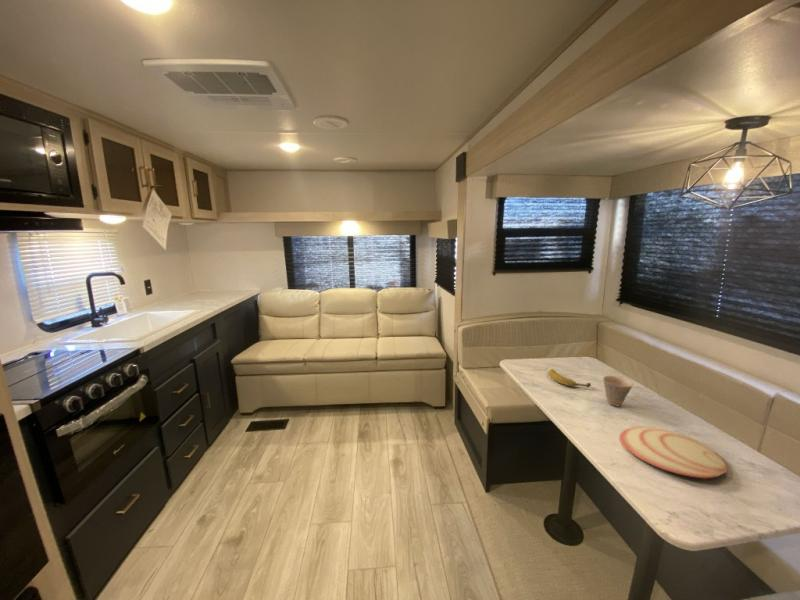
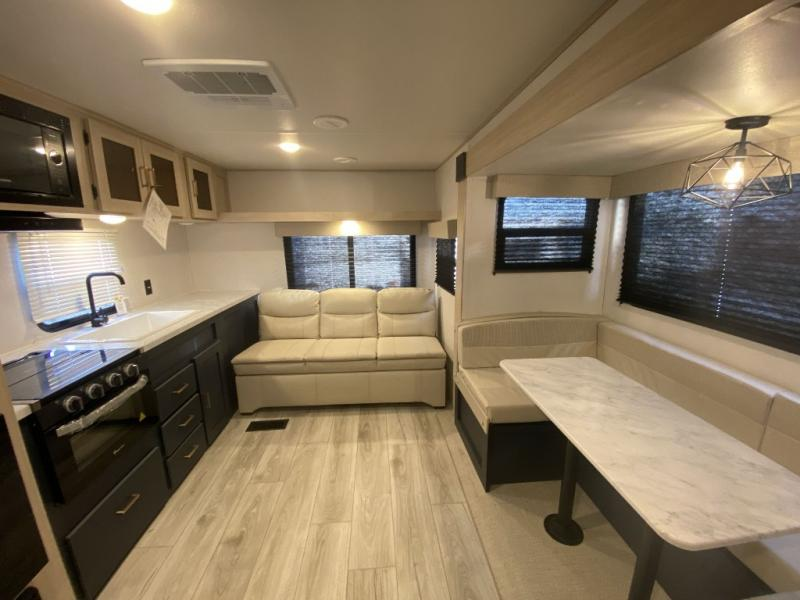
- plate [619,425,728,480]
- cup [602,375,634,407]
- fruit [548,368,592,388]
